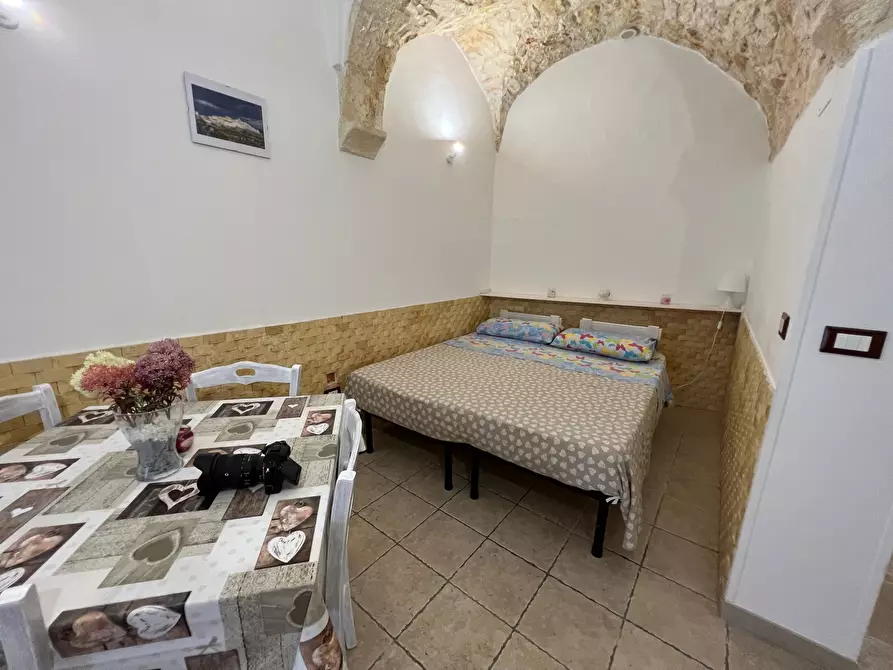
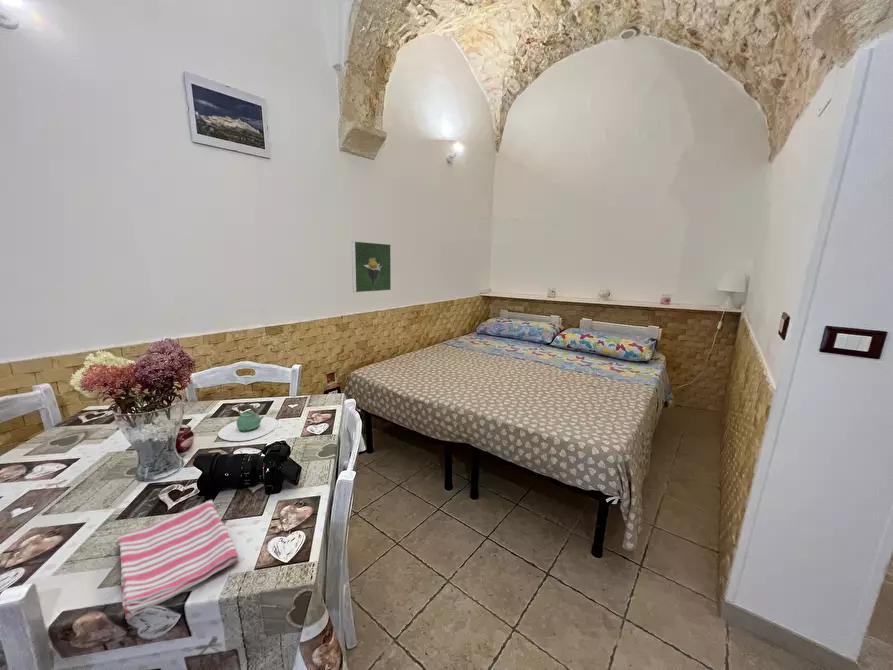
+ dish towel [116,499,240,620]
+ teapot [217,403,279,442]
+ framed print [351,240,392,294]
